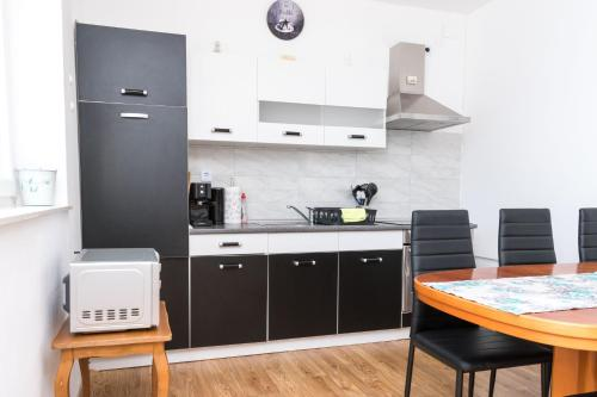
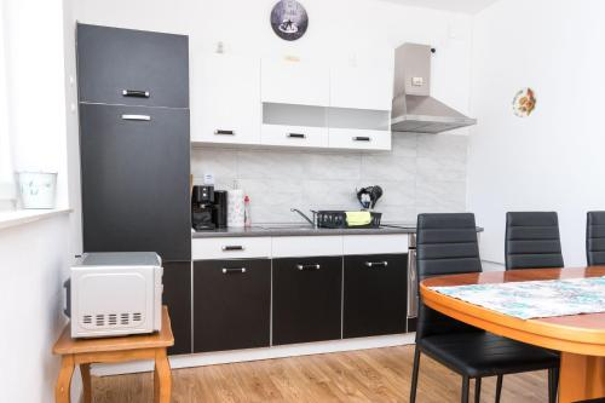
+ decorative plate [511,86,538,120]
